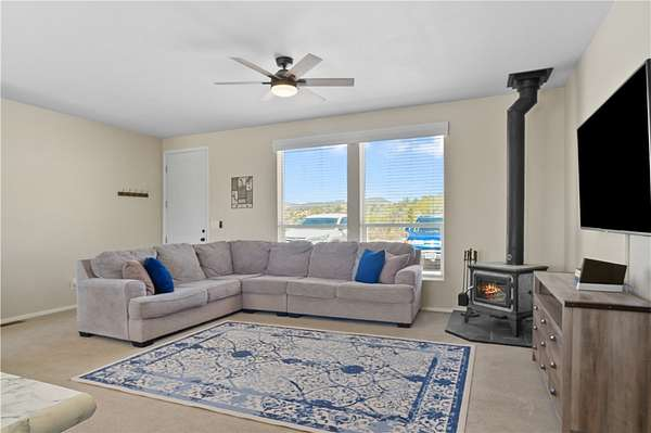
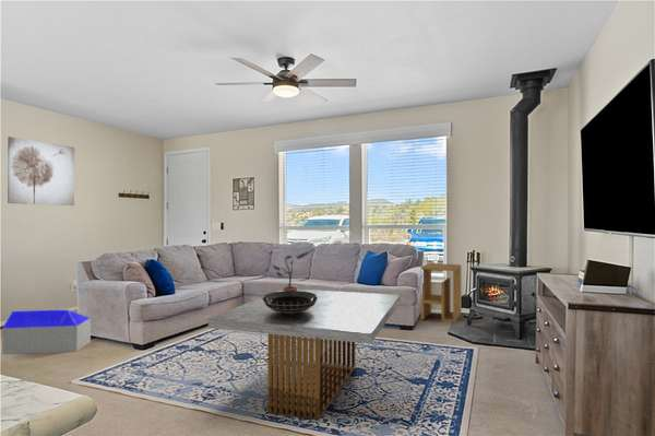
+ wall art [7,135,75,207]
+ decorative bowl [262,291,318,314]
+ potted plant [272,251,309,292]
+ architectural model [1,309,92,356]
+ coffee table [207,288,401,422]
+ side table [420,262,462,323]
